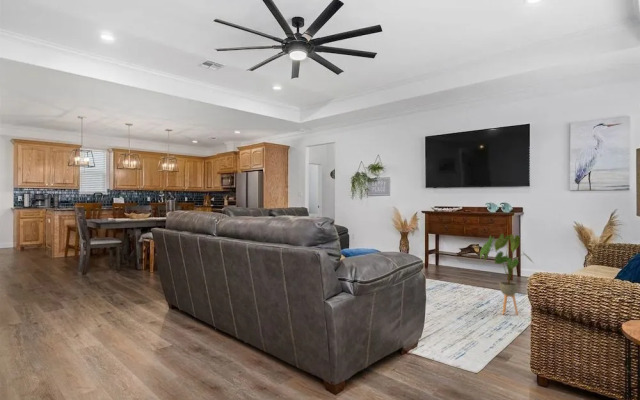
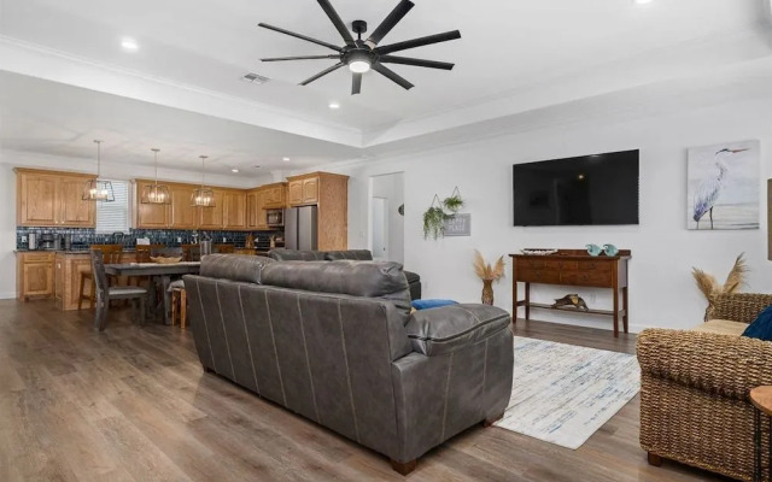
- house plant [479,232,534,316]
